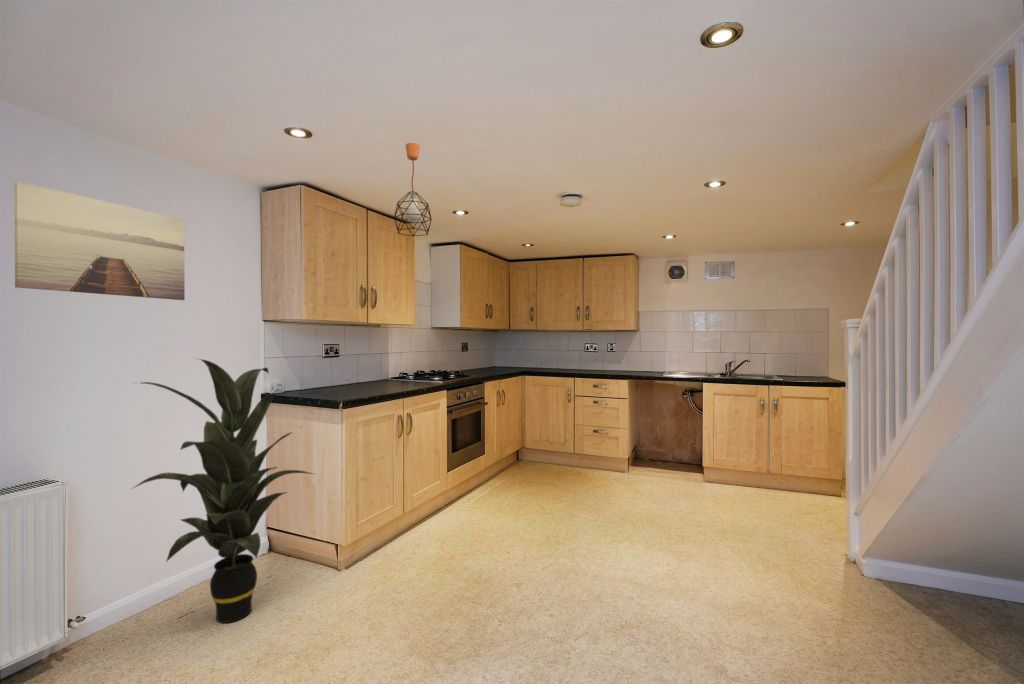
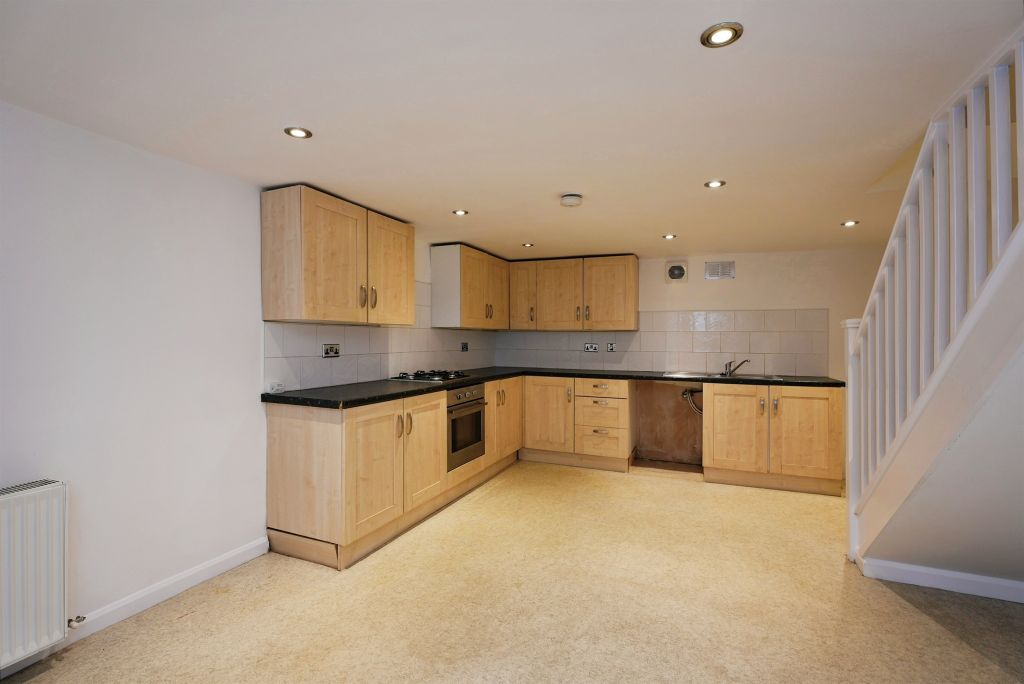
- indoor plant [131,357,315,624]
- pendant light [393,142,433,237]
- wall art [13,180,186,301]
